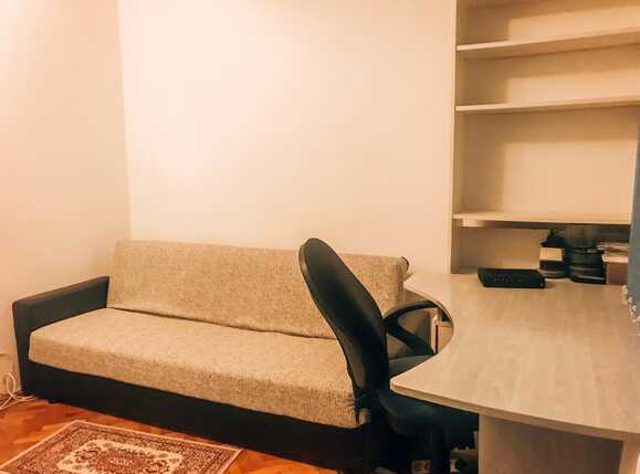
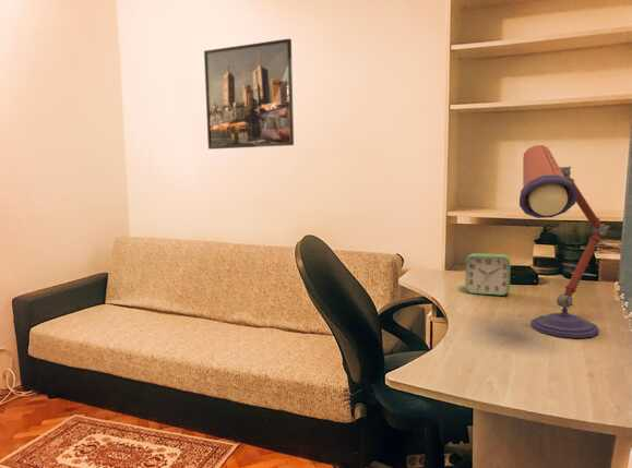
+ alarm clock [465,252,512,297]
+ desk lamp [518,144,611,339]
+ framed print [203,38,295,151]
